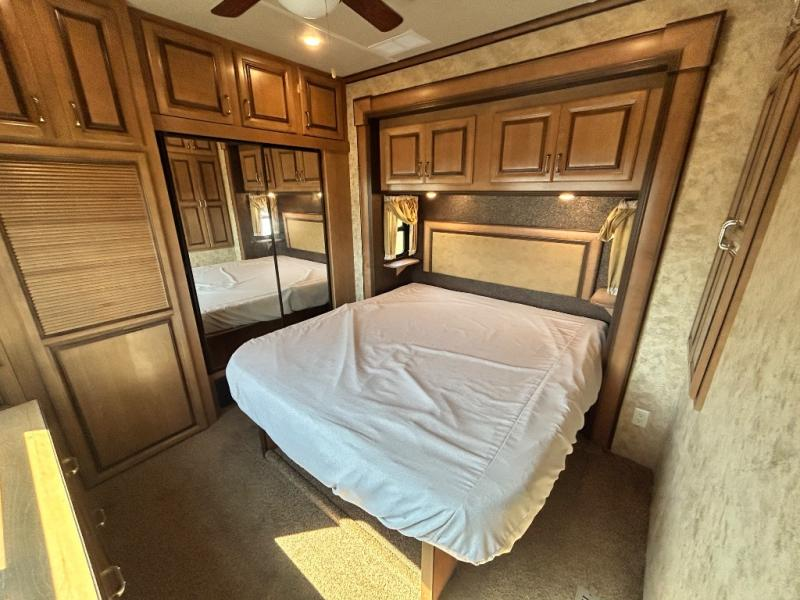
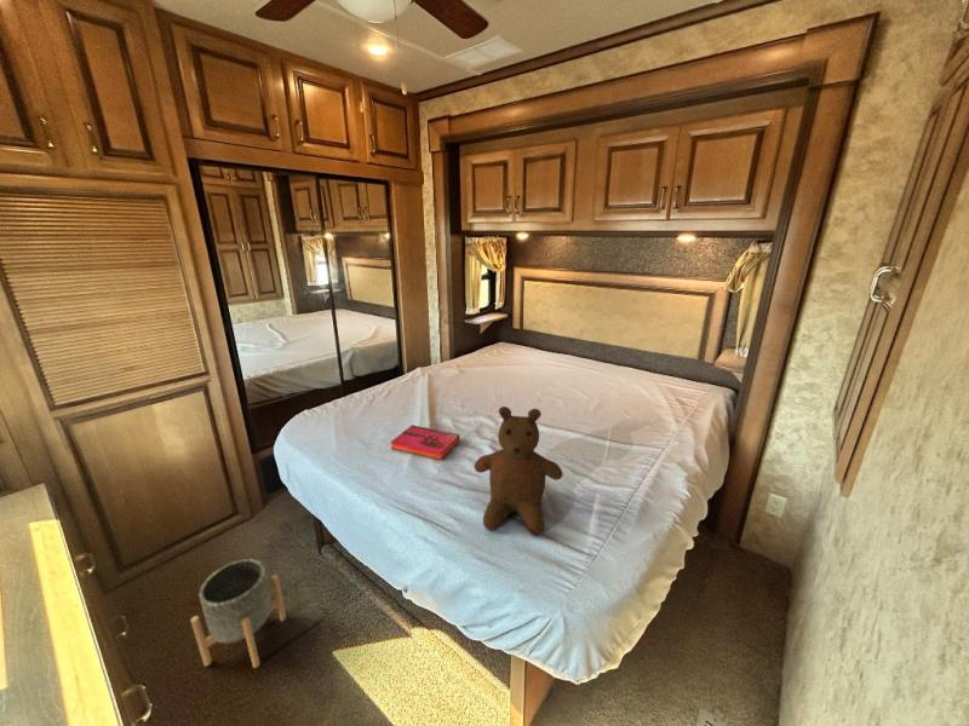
+ teddy bear [472,405,564,537]
+ hardback book [389,424,460,461]
+ planter [190,558,287,669]
